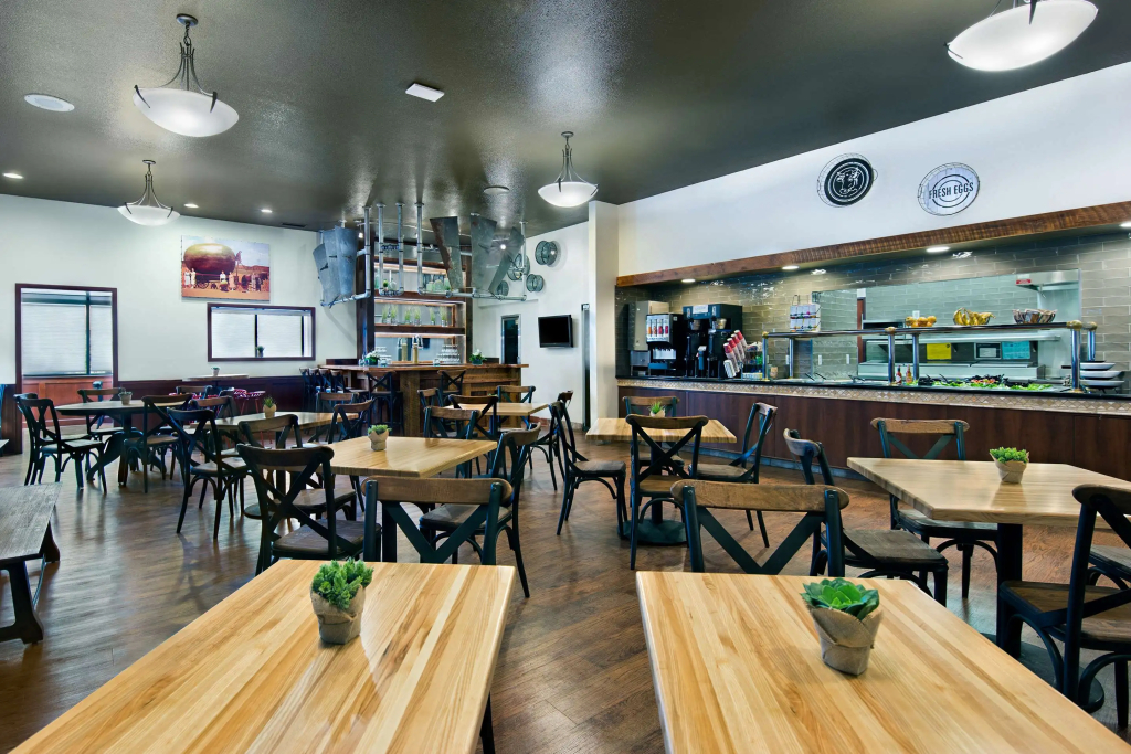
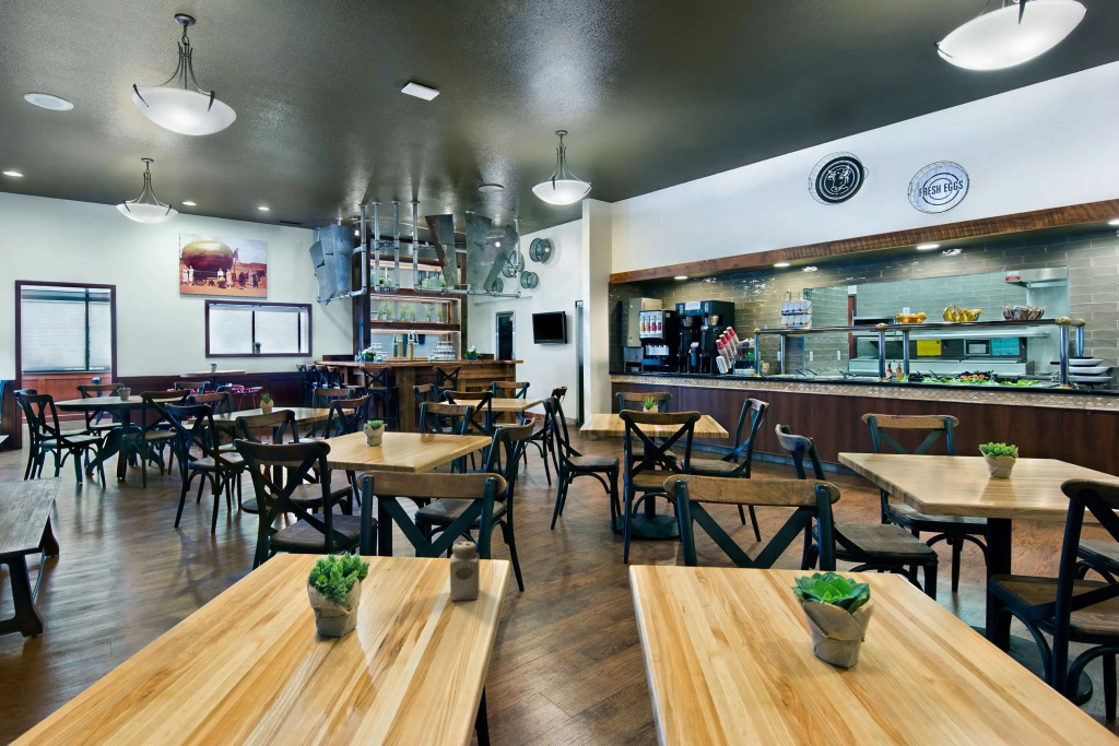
+ salt shaker [449,541,481,602]
